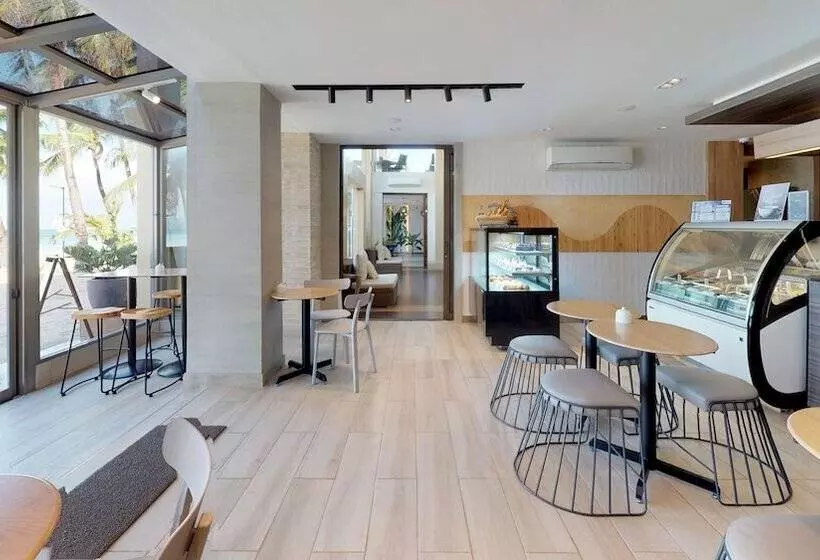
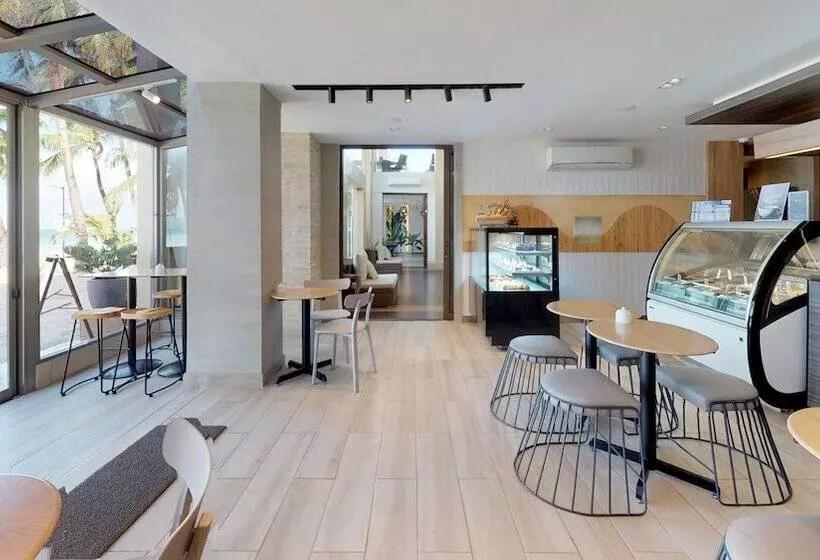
+ wall art [573,215,603,245]
